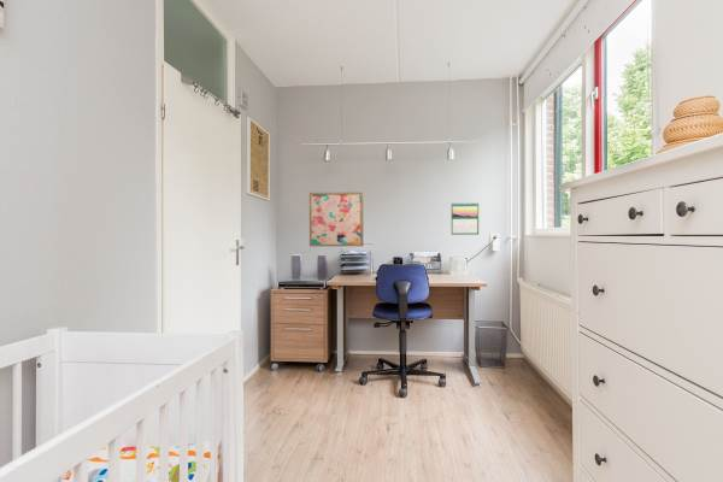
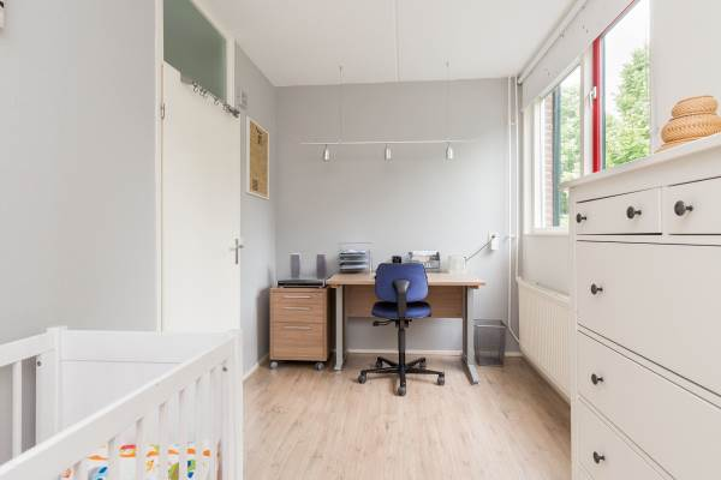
- calendar [451,201,480,236]
- wall art [308,192,365,247]
